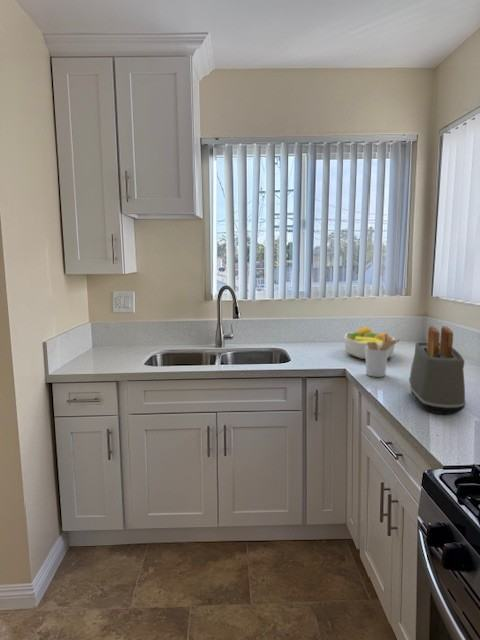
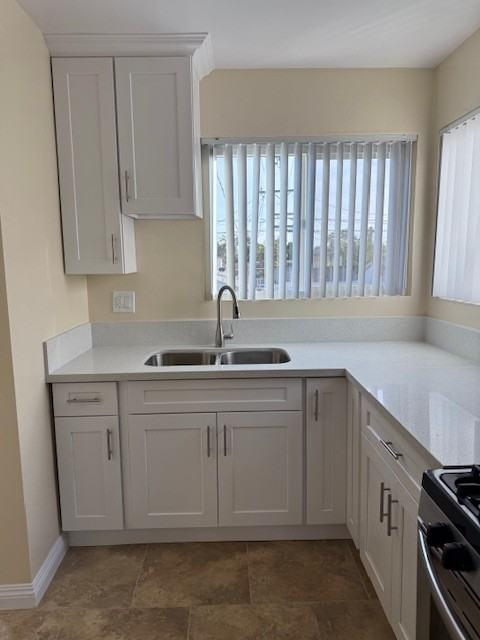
- utensil holder [365,332,401,378]
- fruit bowl [344,325,396,360]
- toaster [408,325,467,415]
